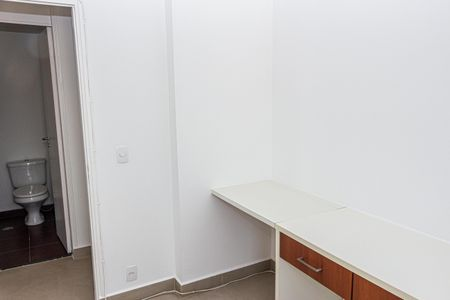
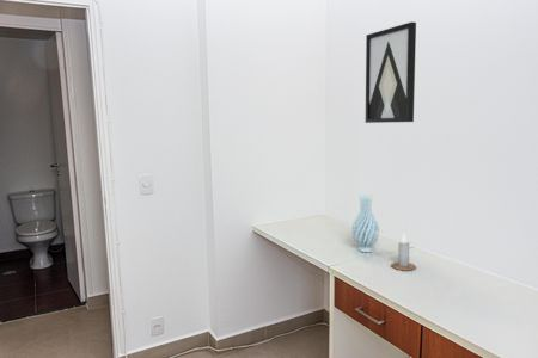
+ vase [350,192,380,253]
+ candle [390,233,417,271]
+ wall art [365,20,417,124]
